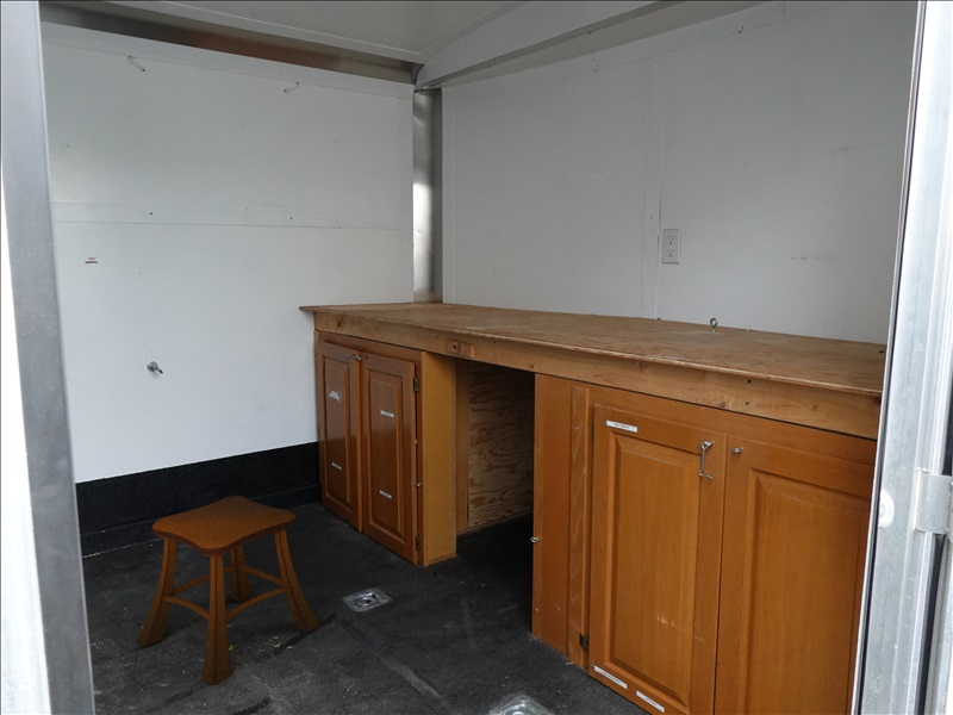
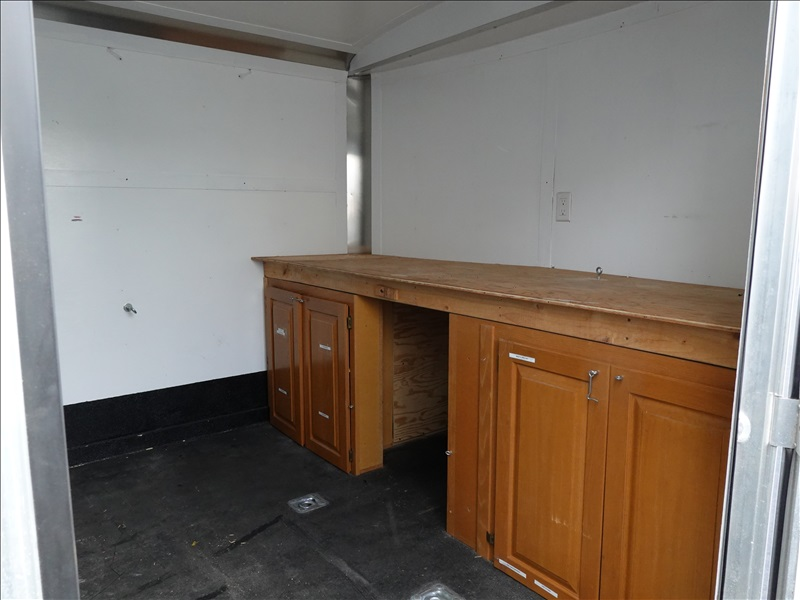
- stool [135,495,322,686]
